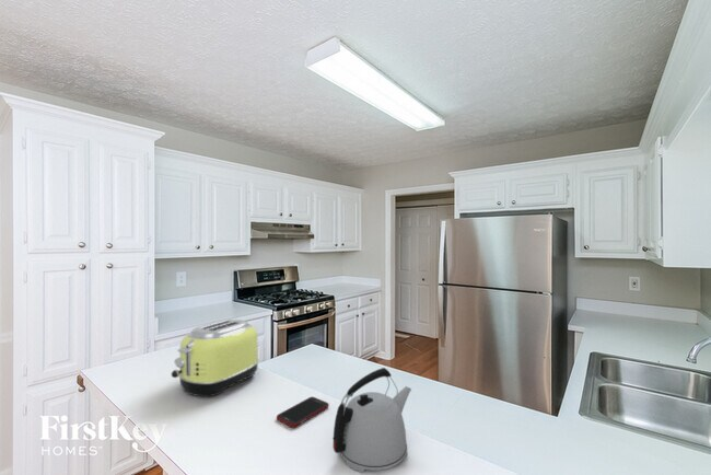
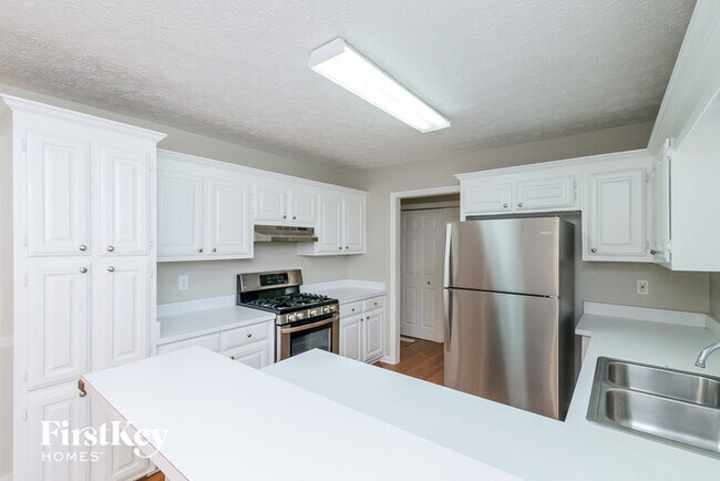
- toaster [171,318,260,398]
- kettle [333,367,412,473]
- cell phone [276,396,330,429]
